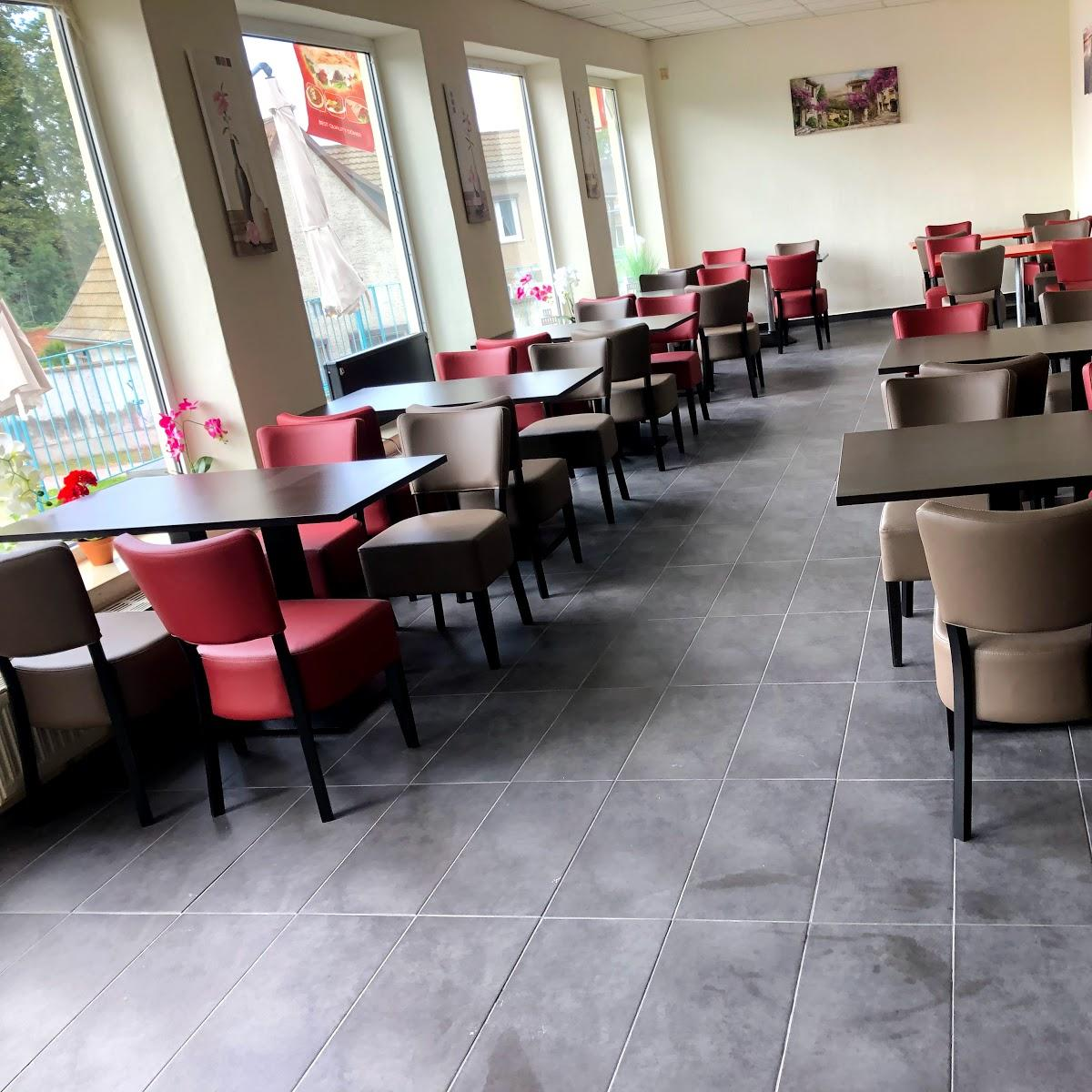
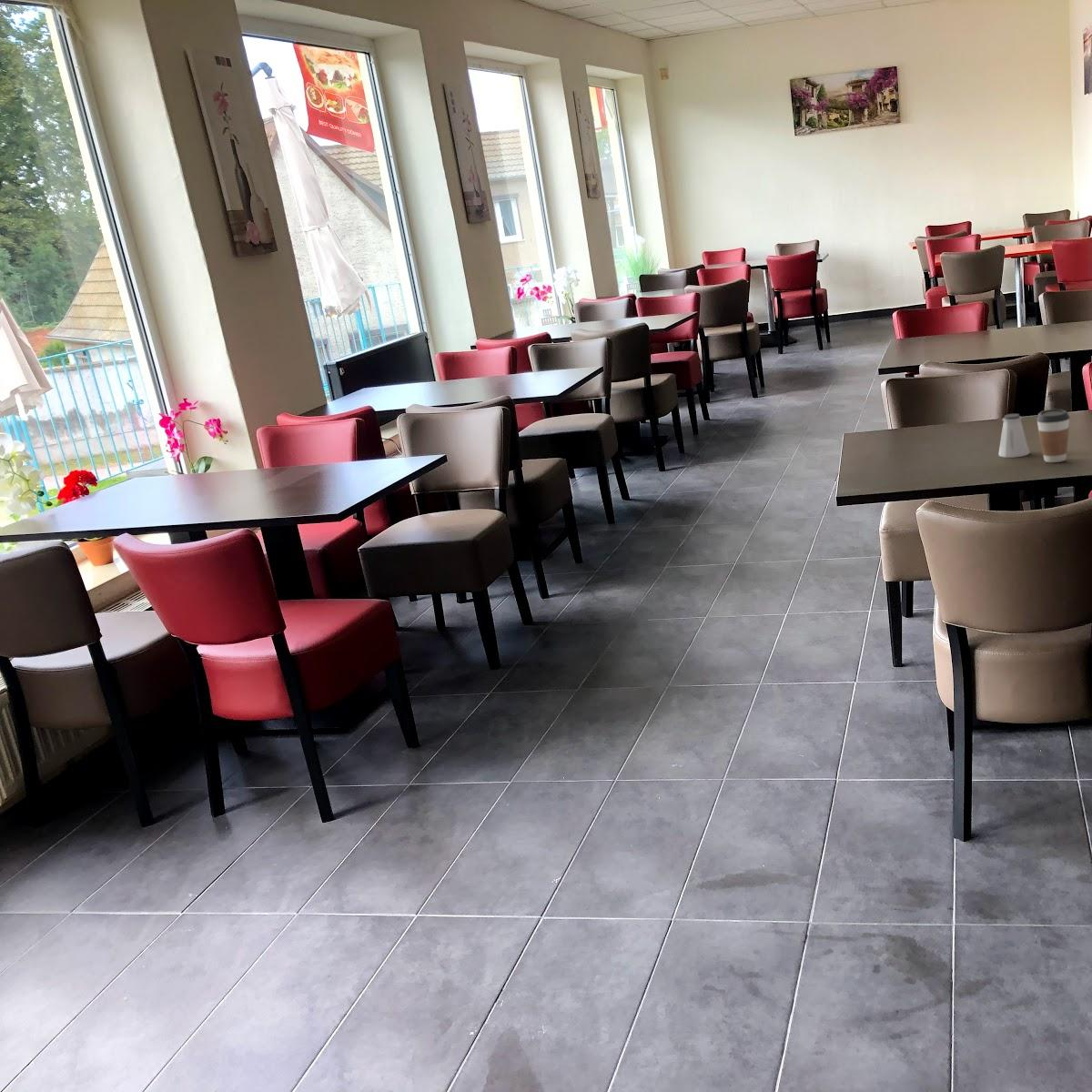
+ saltshaker [997,413,1031,459]
+ coffee cup [1036,409,1071,463]
